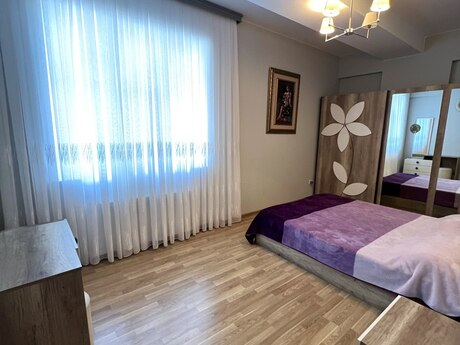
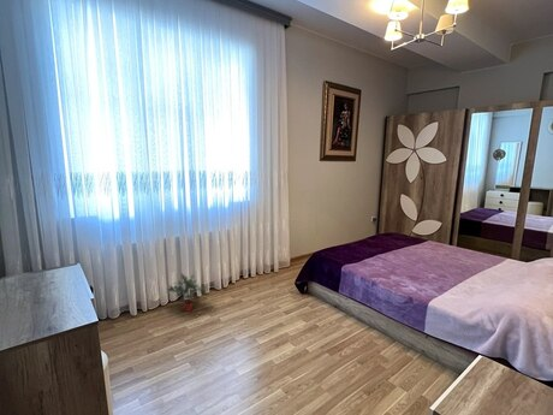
+ potted plant [165,273,210,313]
